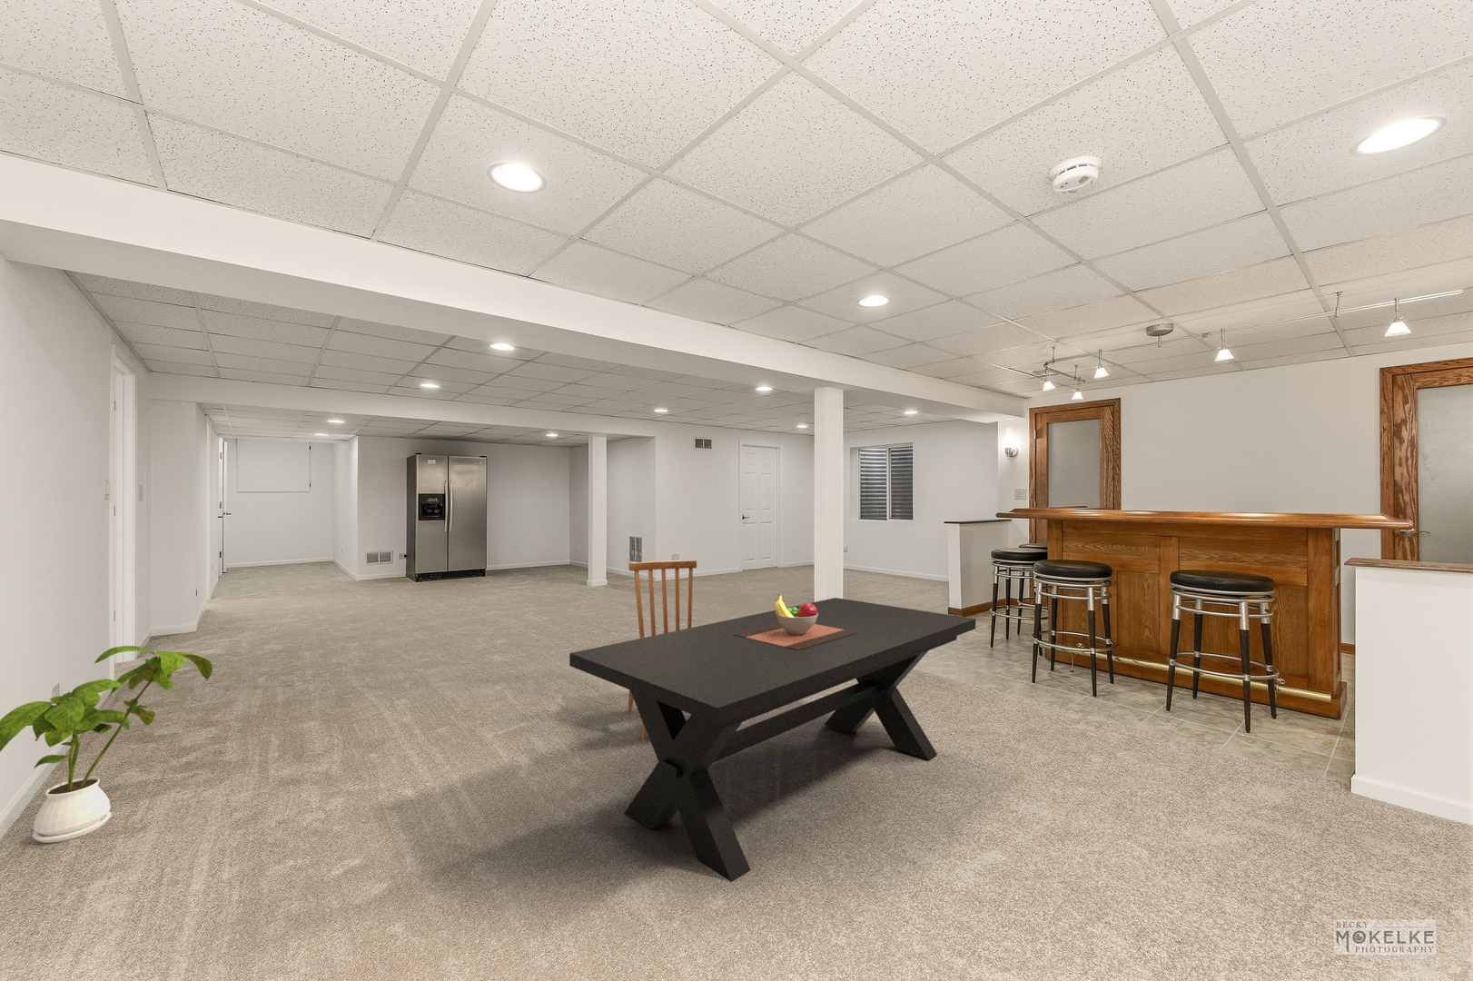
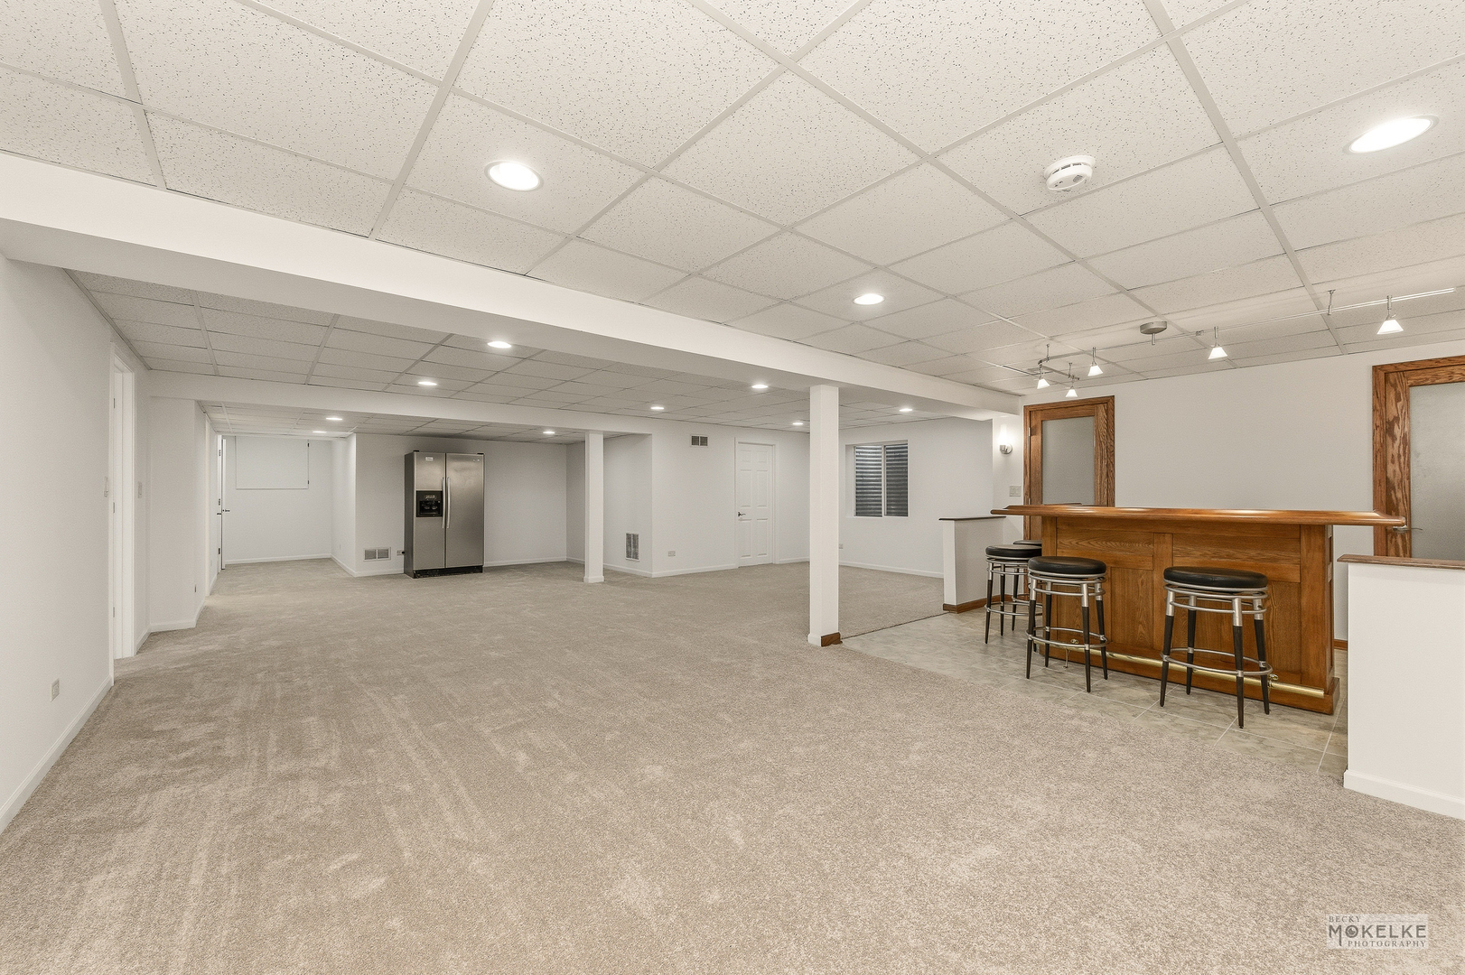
- dining chair [627,559,697,742]
- house plant [0,645,213,844]
- dining table [568,592,976,882]
